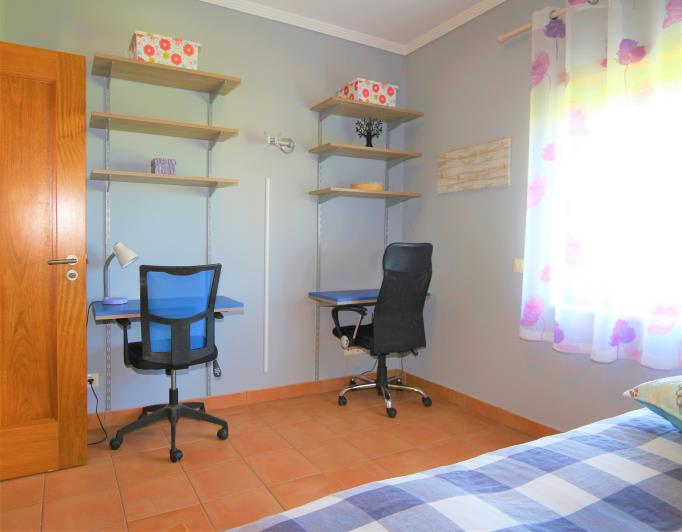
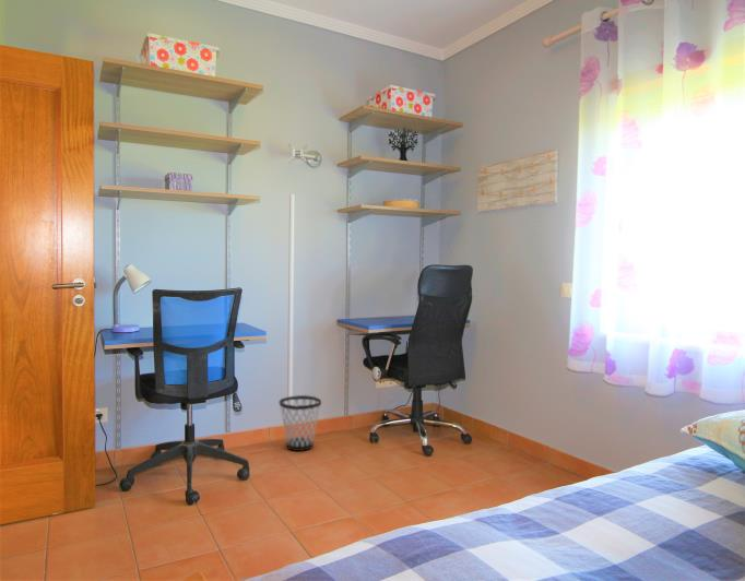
+ wastebasket [279,394,322,452]
